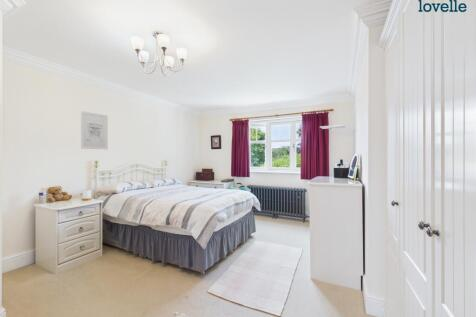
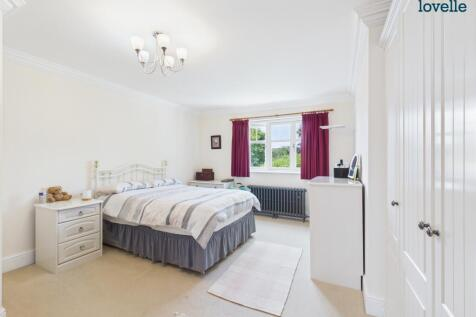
- wall art [80,110,109,150]
